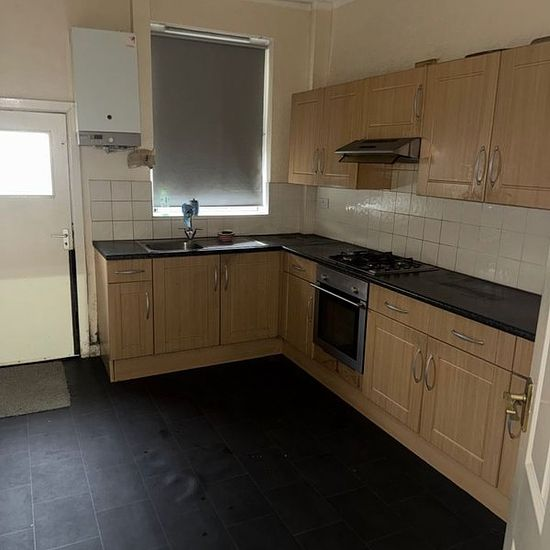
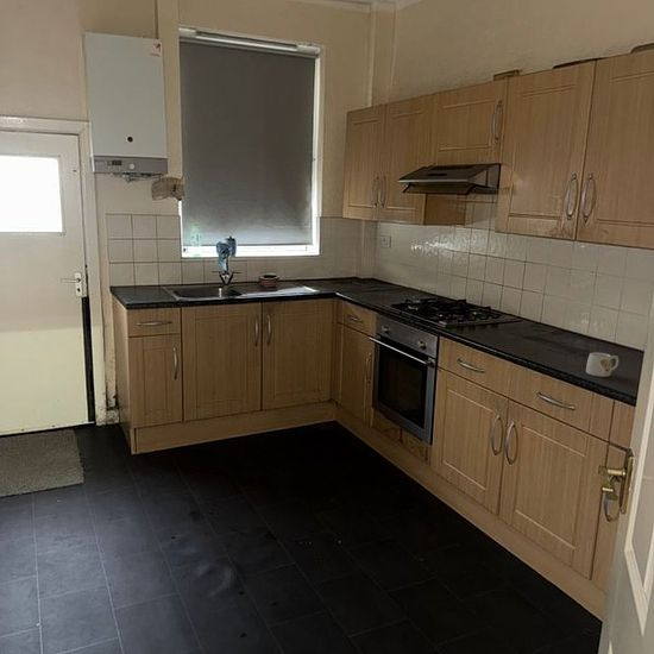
+ mug [585,351,620,378]
